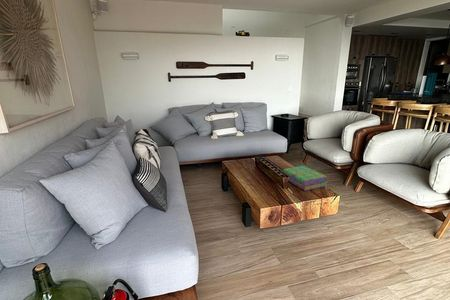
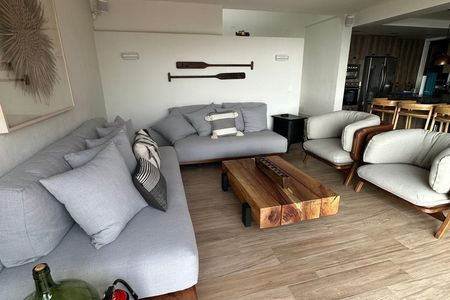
- stack of books [282,165,328,192]
